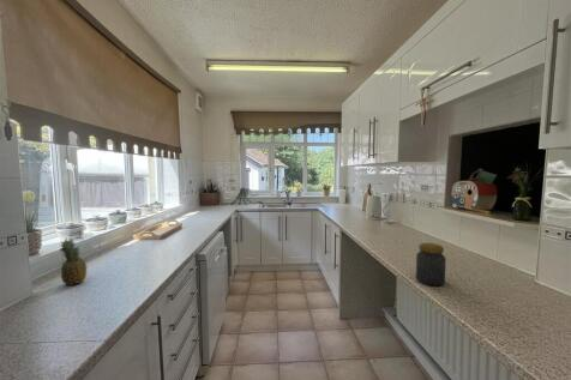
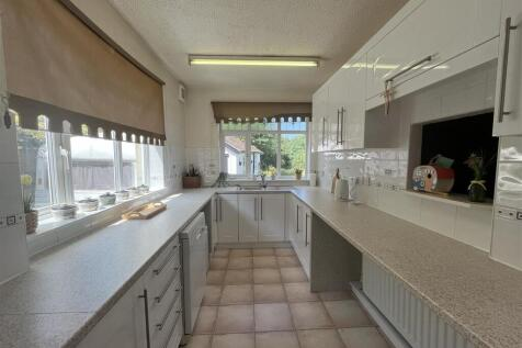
- jar [415,242,447,286]
- fruit [59,236,88,286]
